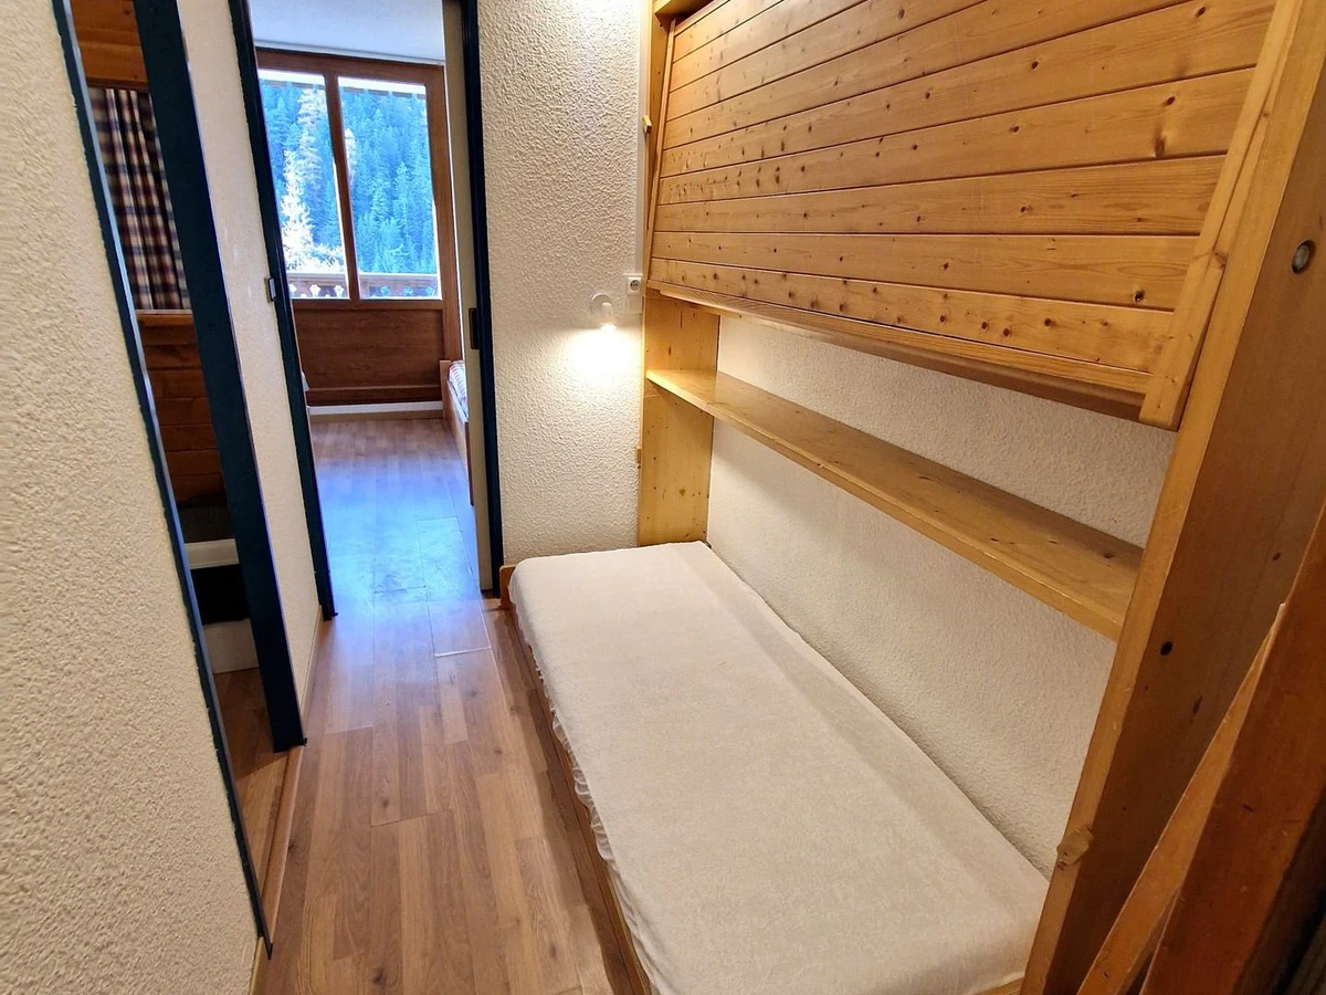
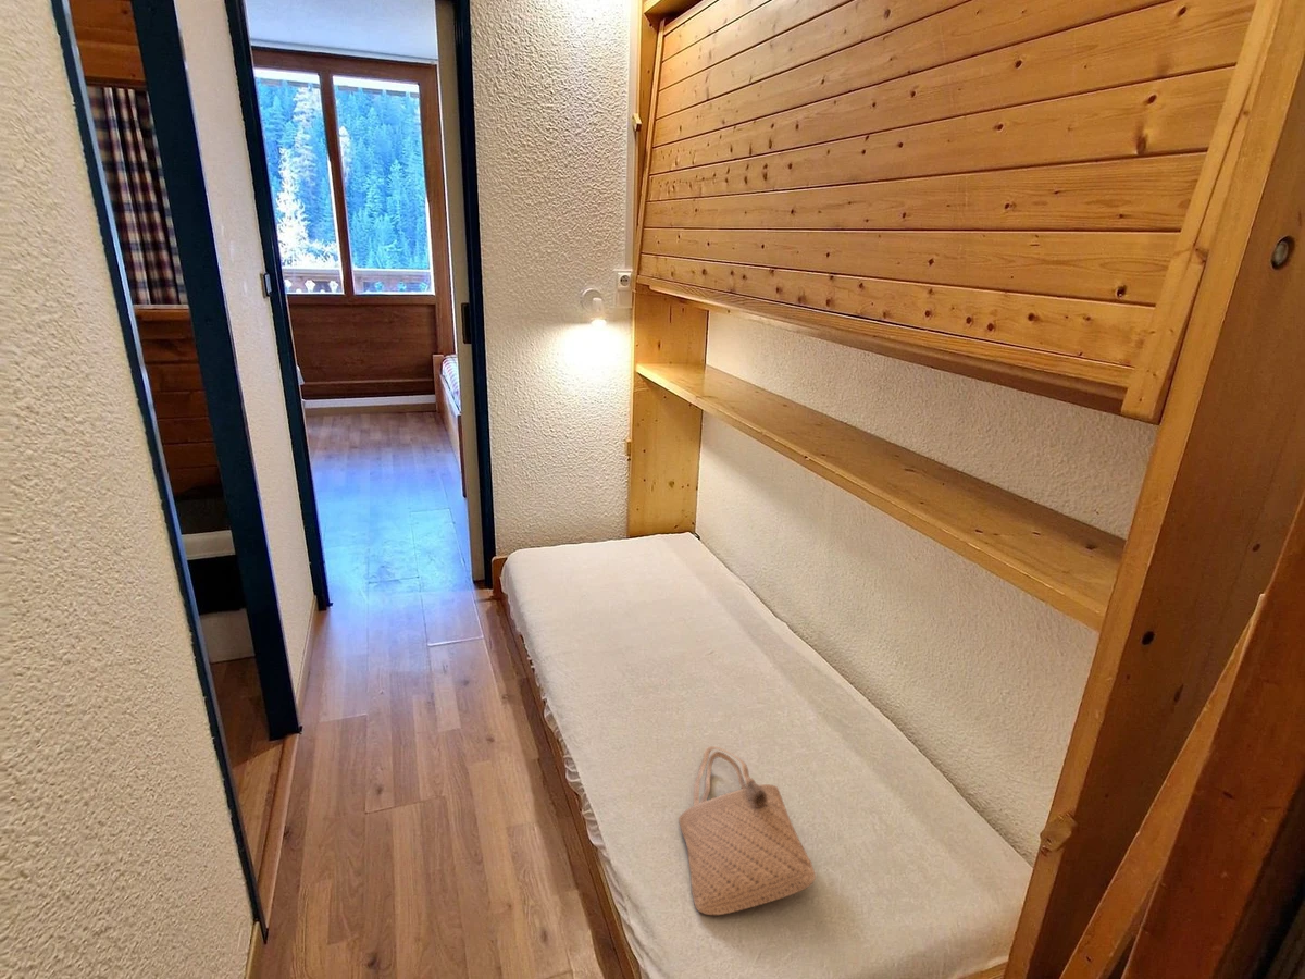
+ tote bag [678,745,817,916]
